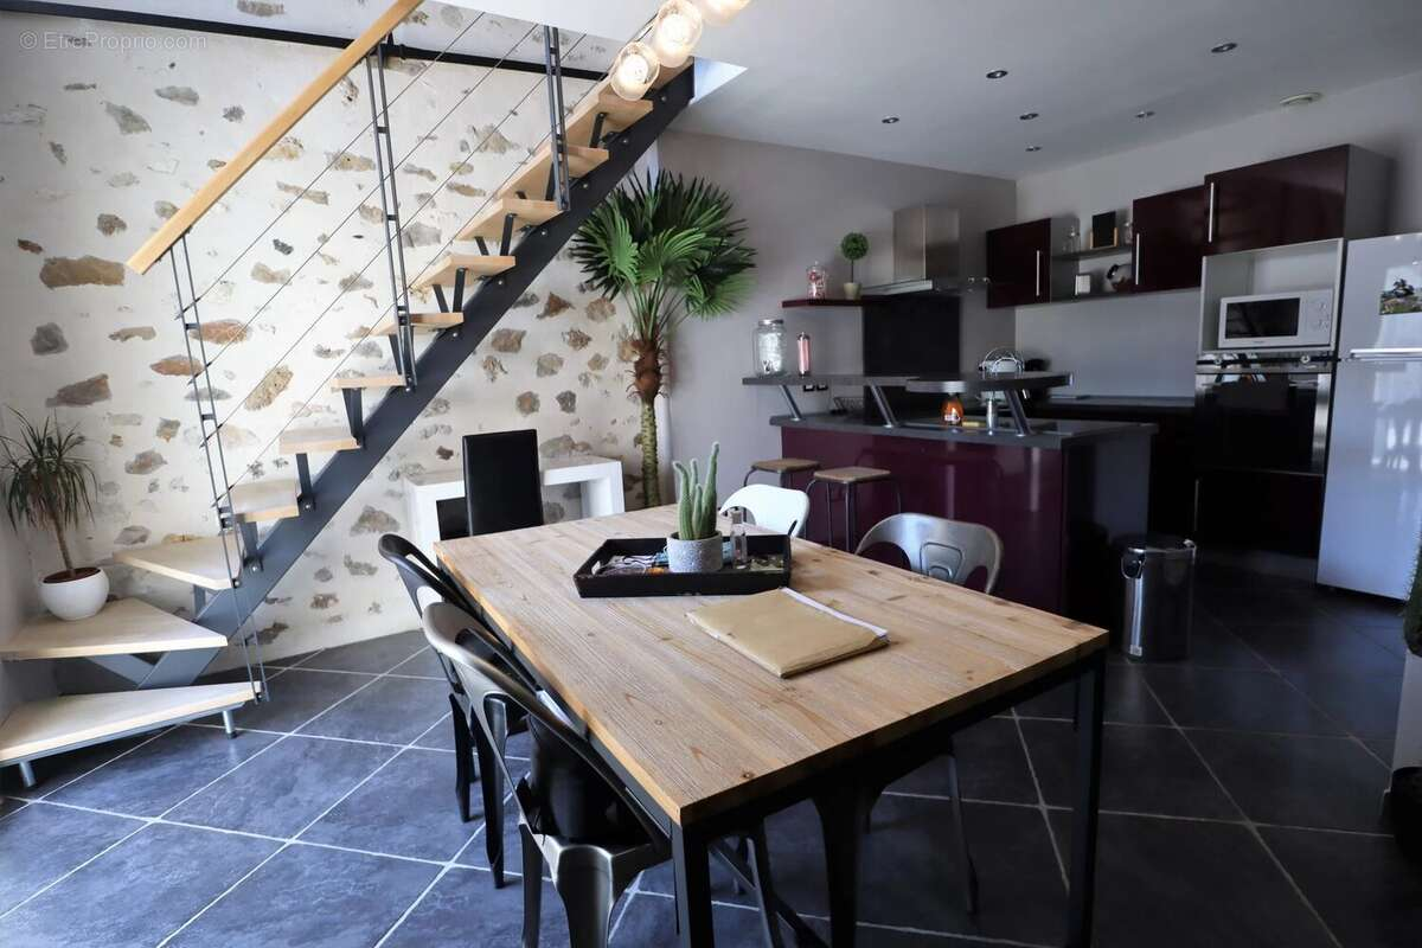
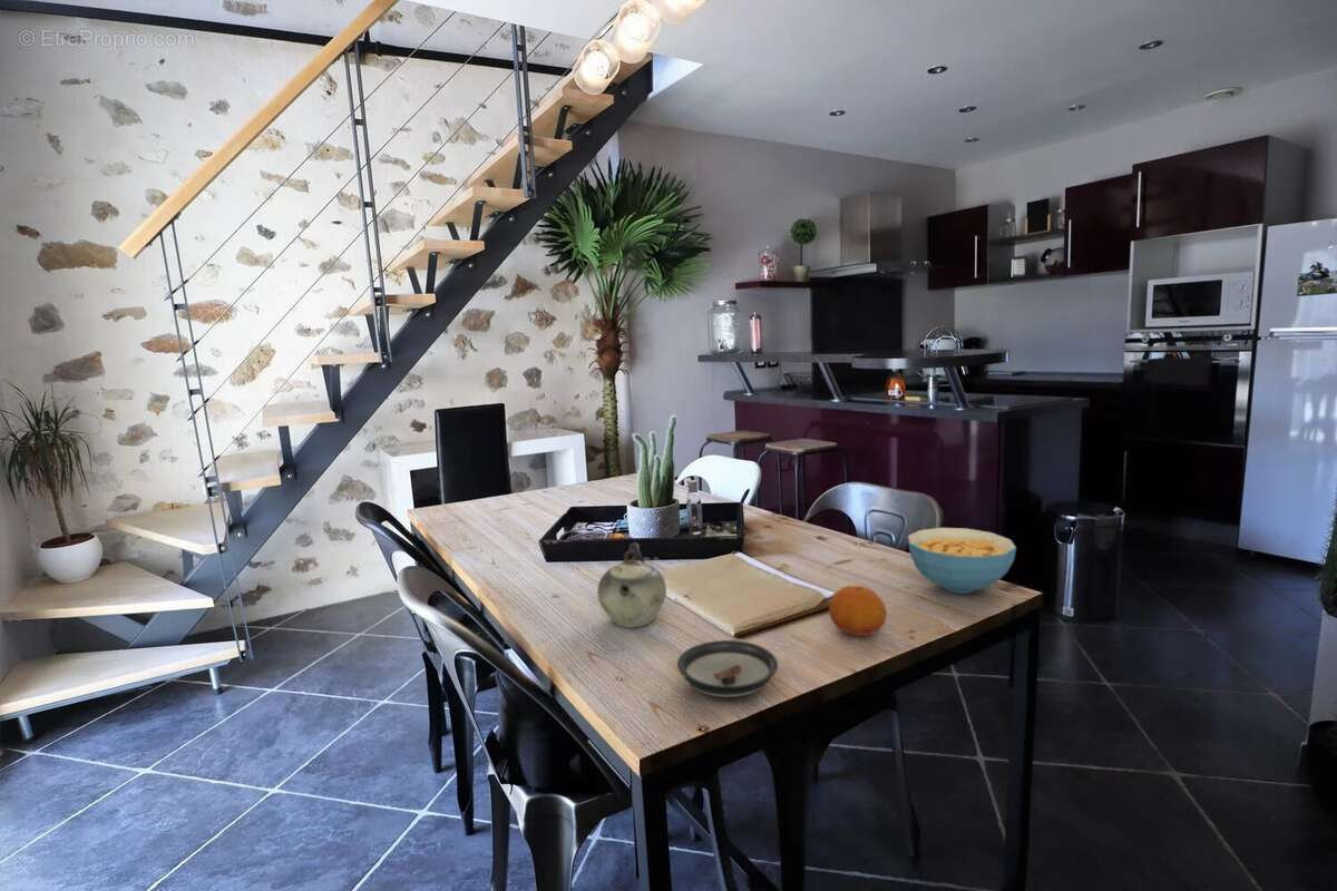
+ fruit [828,585,888,637]
+ saucer [676,639,779,698]
+ cereal bowl [907,527,1017,595]
+ teapot [596,542,667,629]
